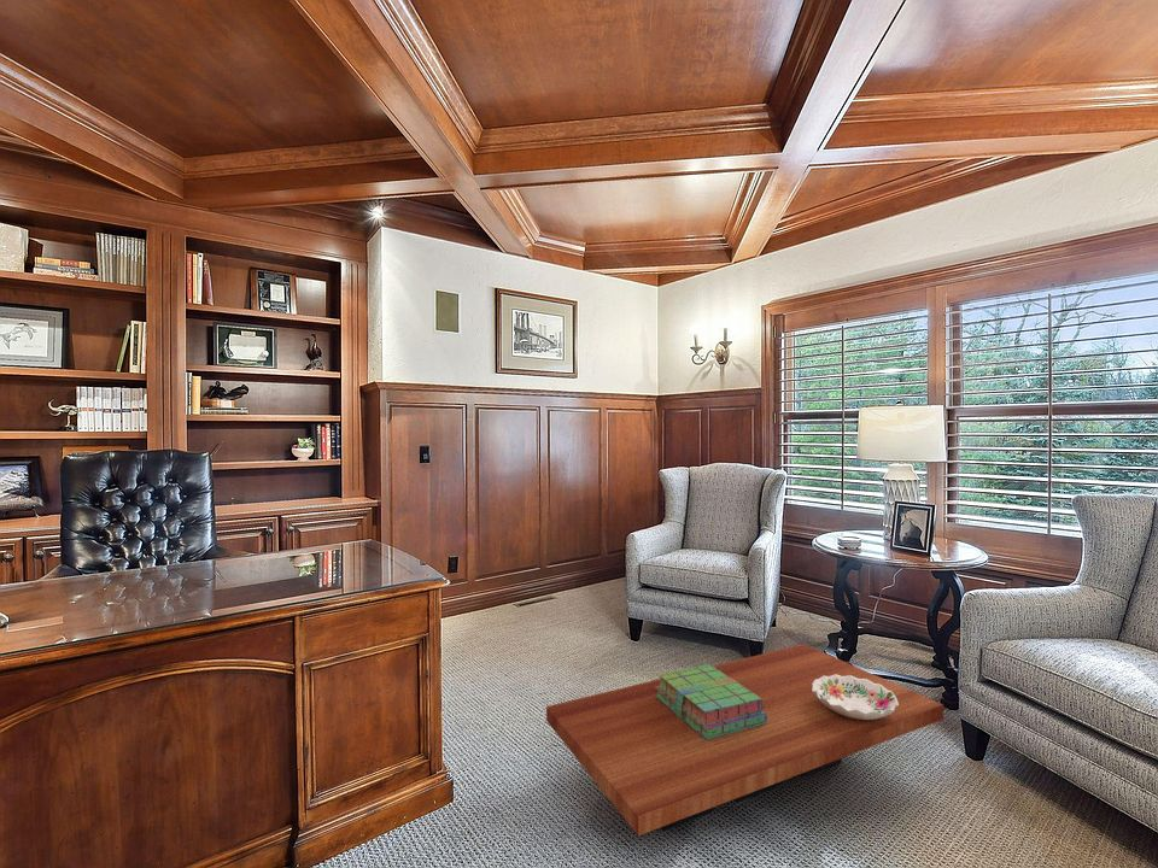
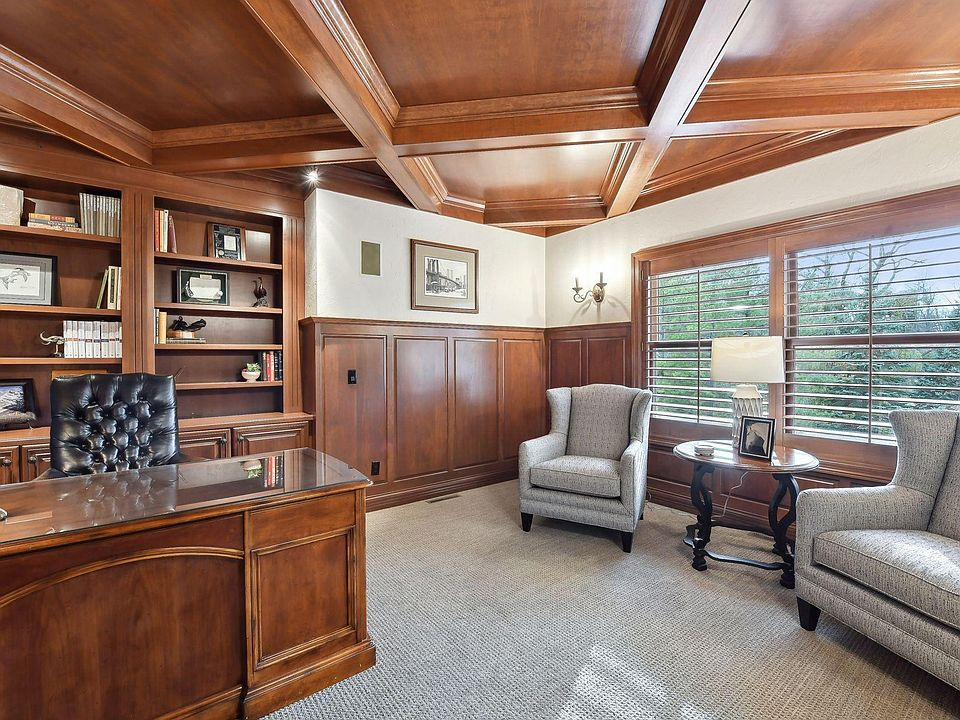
- coffee table [545,643,944,837]
- stack of books [655,663,767,740]
- decorative bowl [812,674,899,720]
